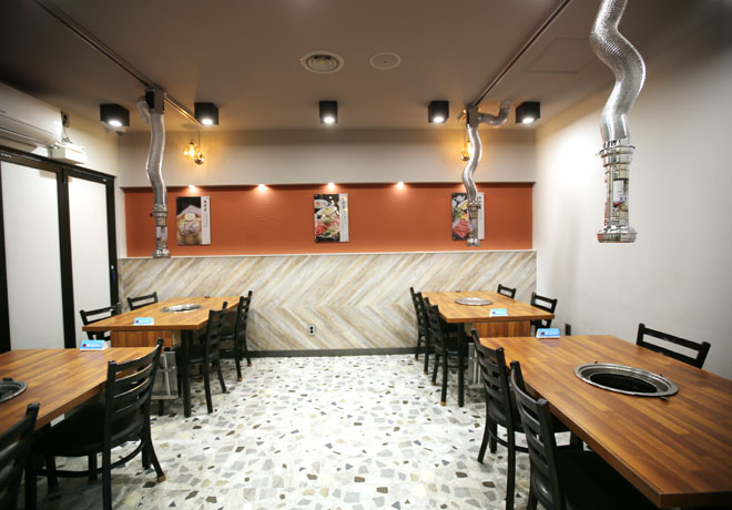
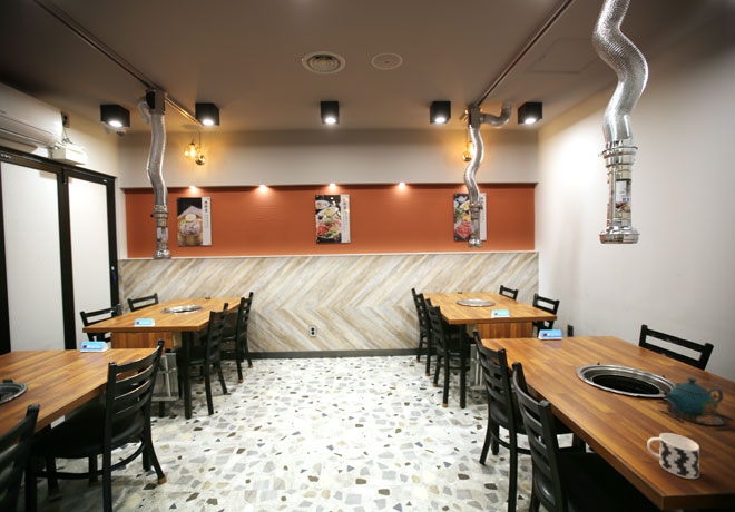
+ teapot [657,376,735,431]
+ cup [646,432,700,480]
